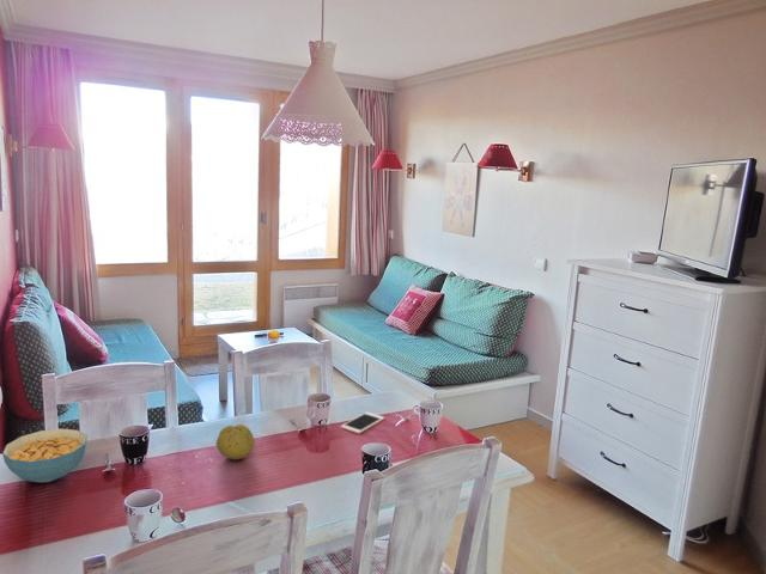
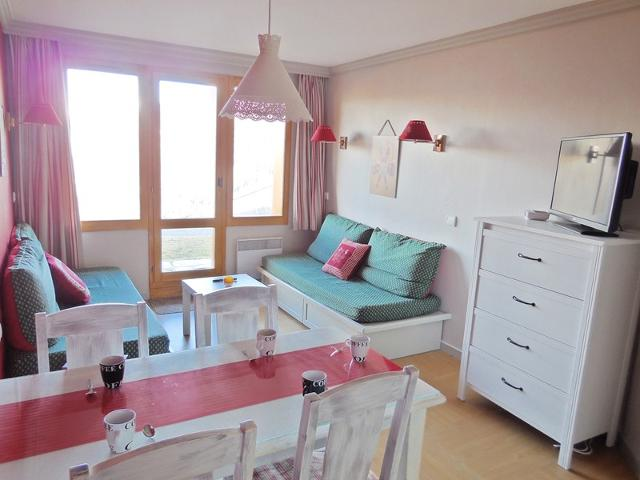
- cereal bowl [1,428,89,484]
- cell phone [340,411,385,434]
- fruit [215,423,255,460]
